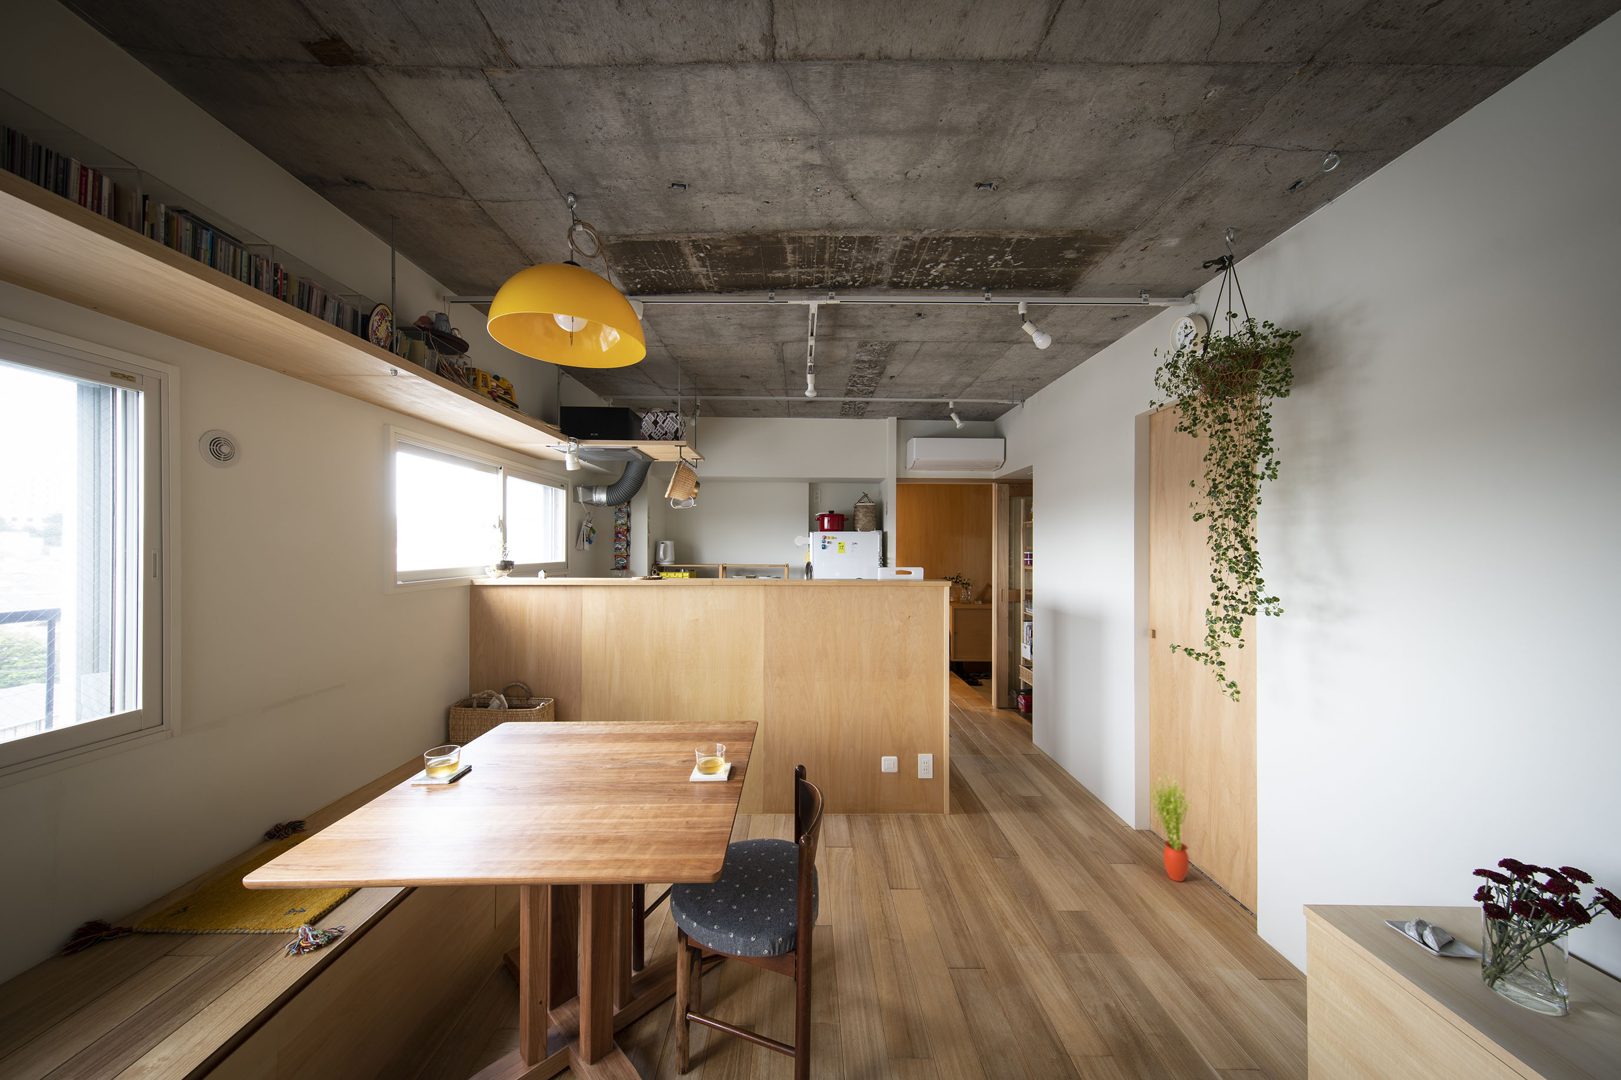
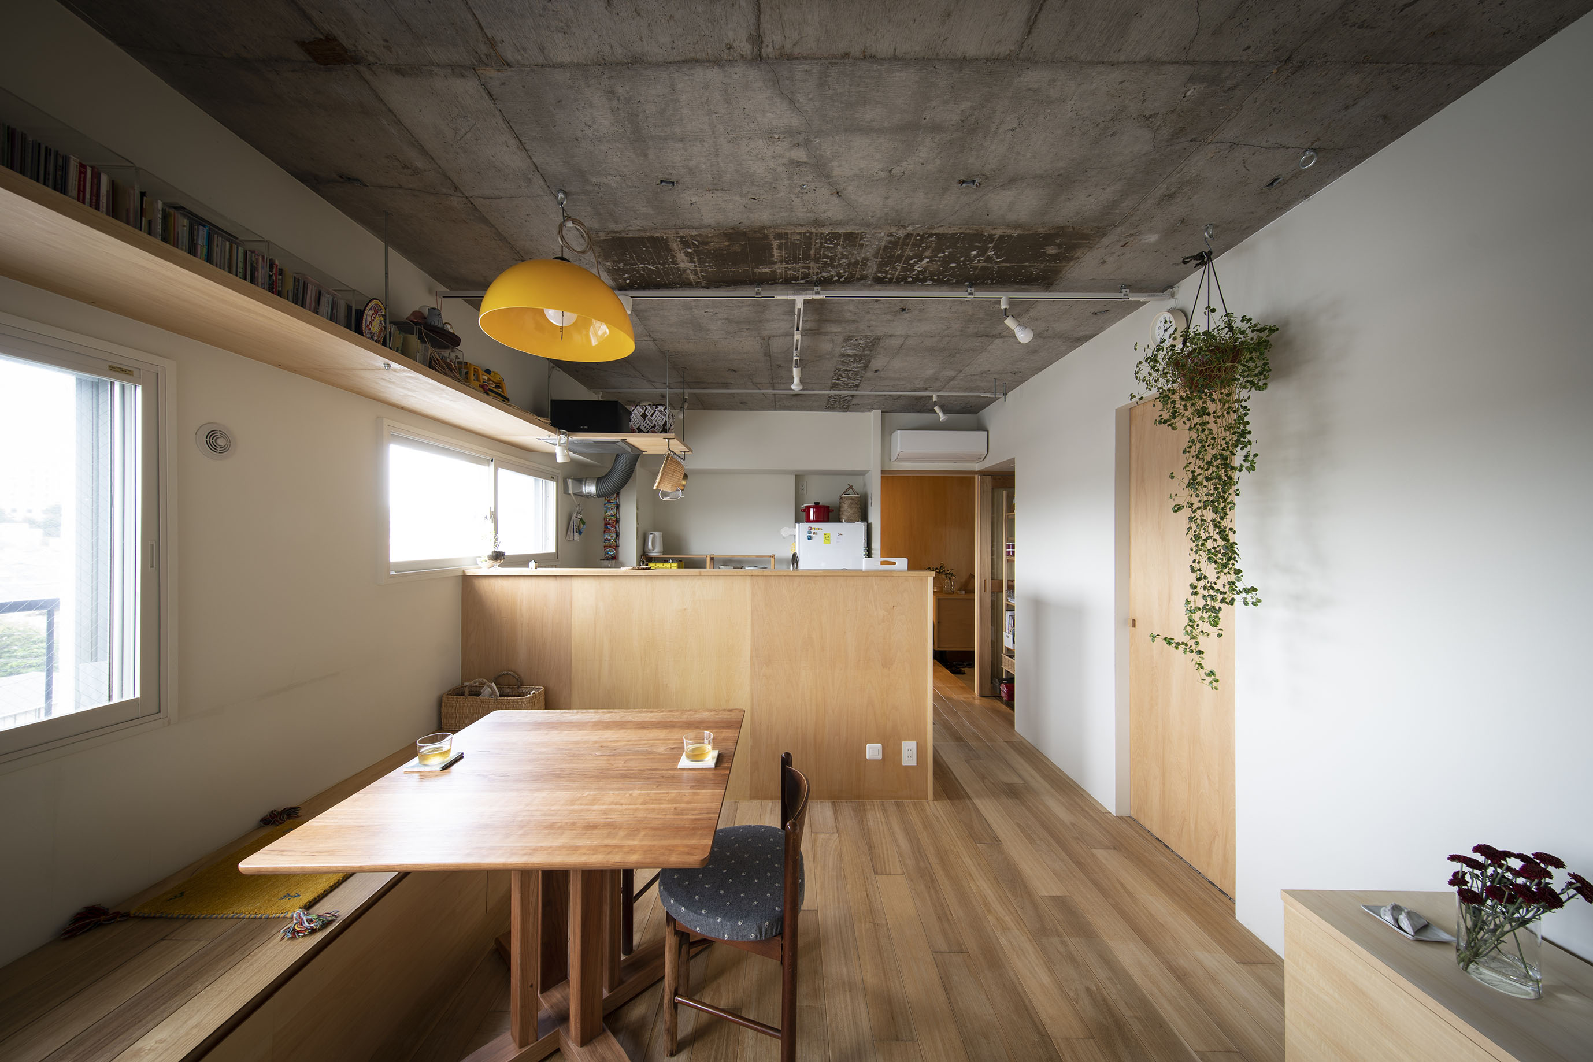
- potted plant [1148,774,1192,882]
